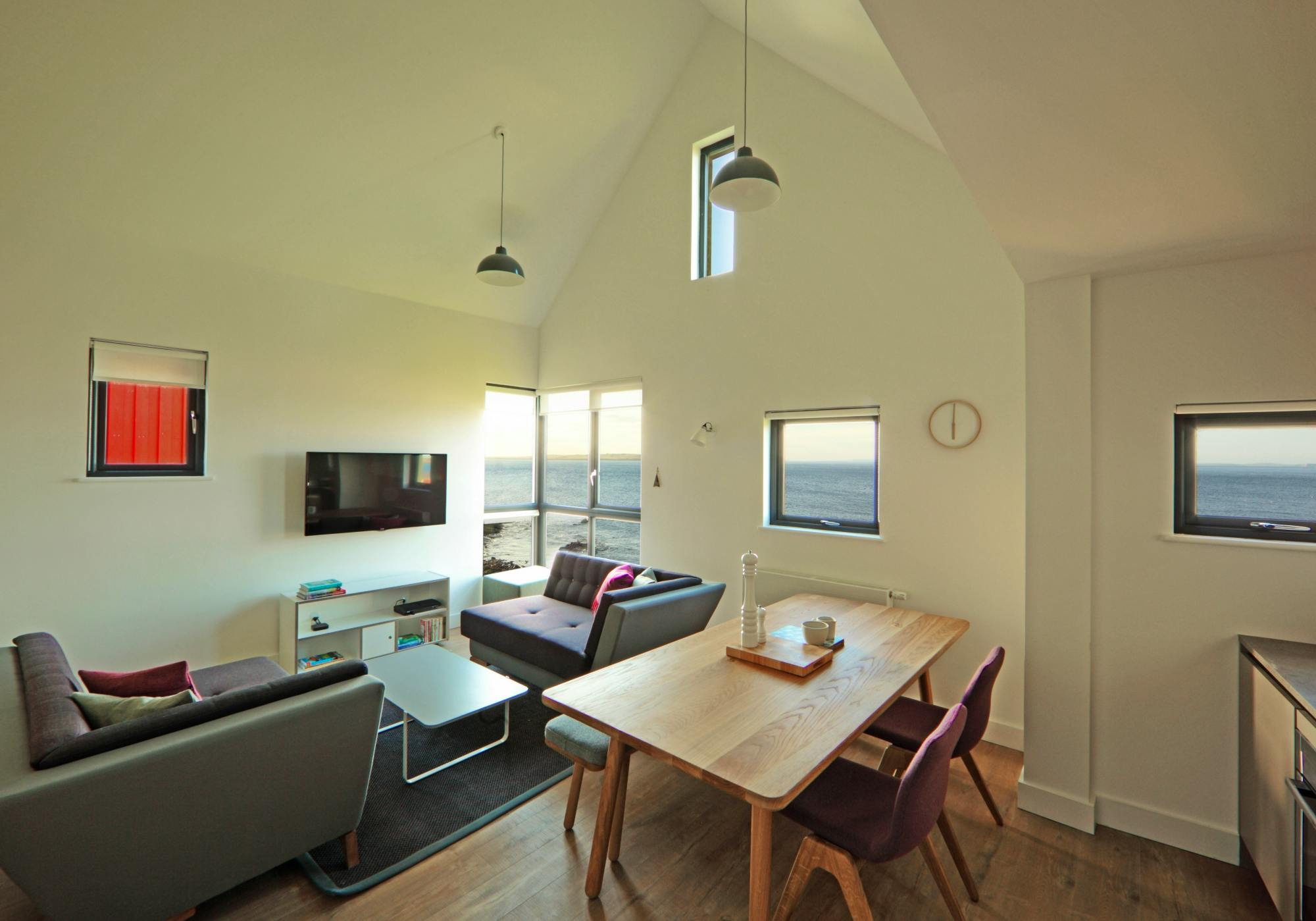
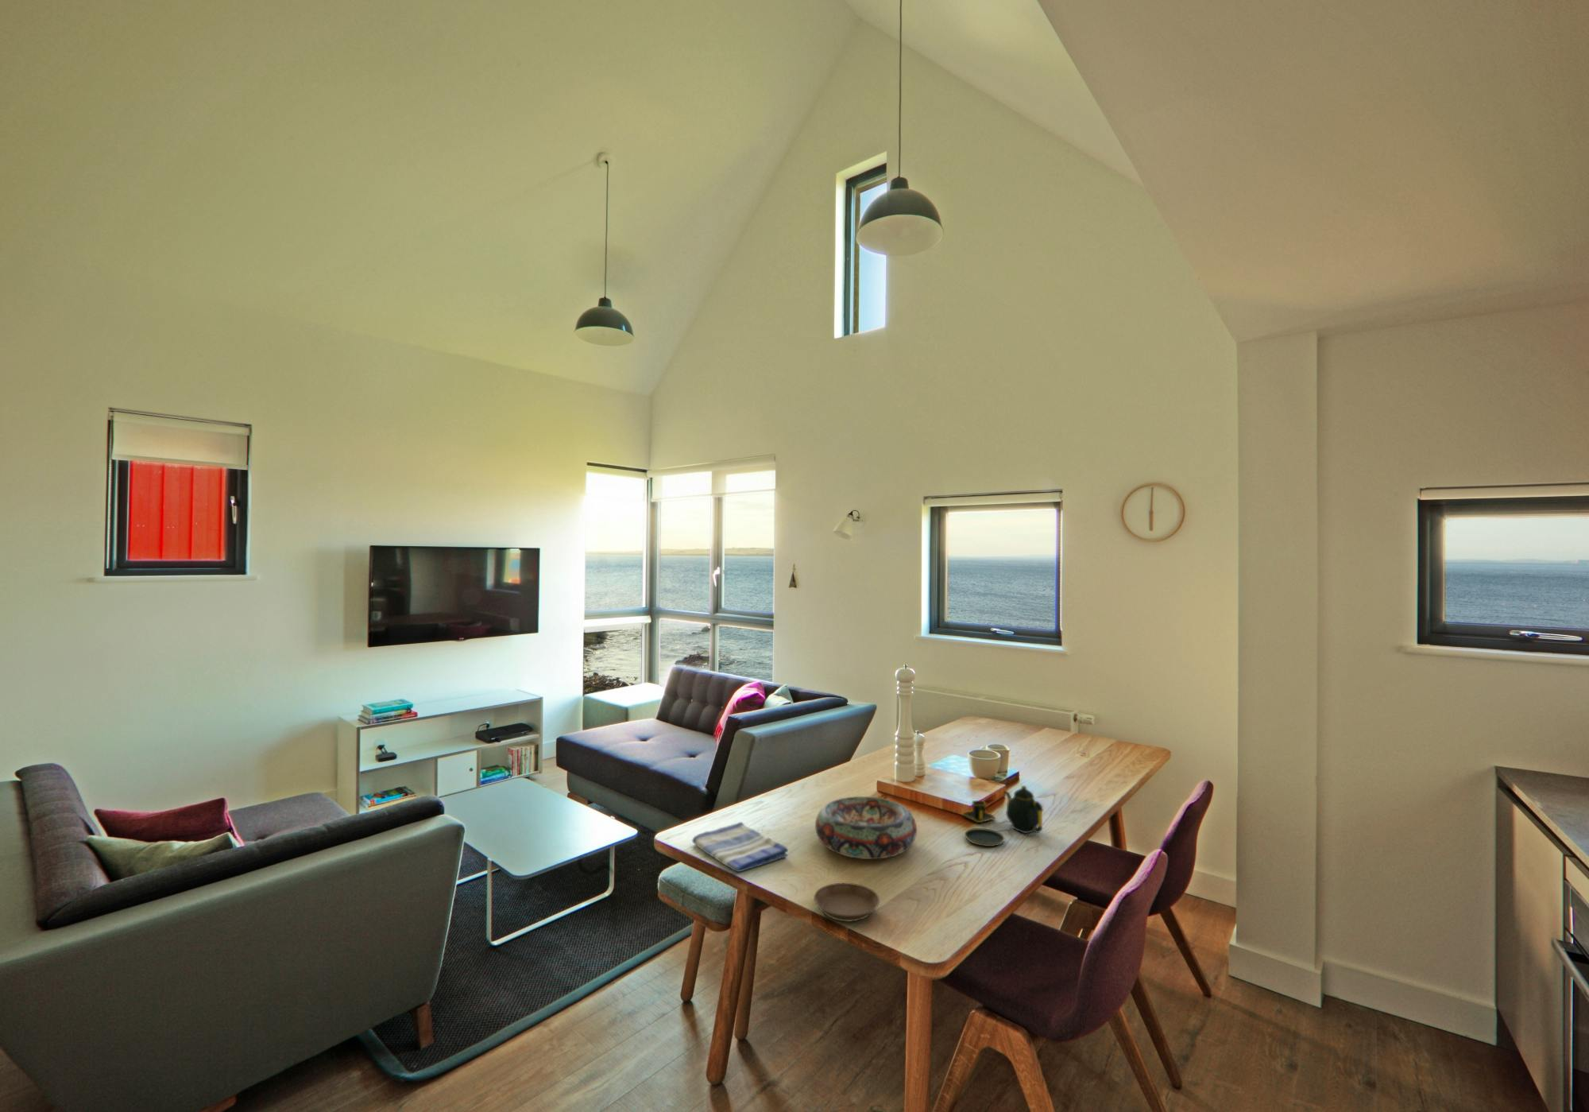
+ dish towel [691,821,788,873]
+ saucer [813,883,880,922]
+ decorative bowl [814,796,918,860]
+ teapot [961,785,1044,848]
